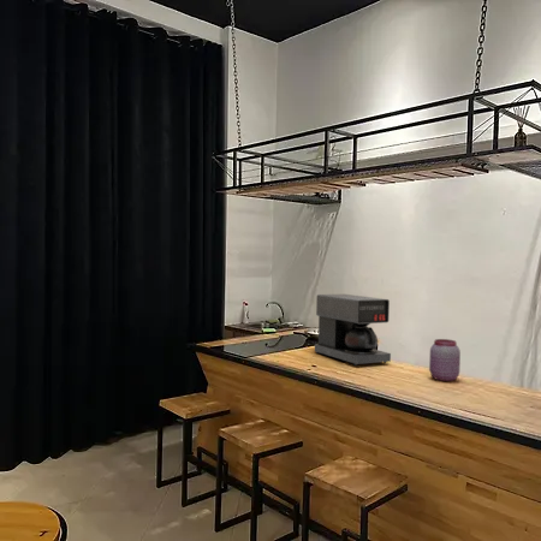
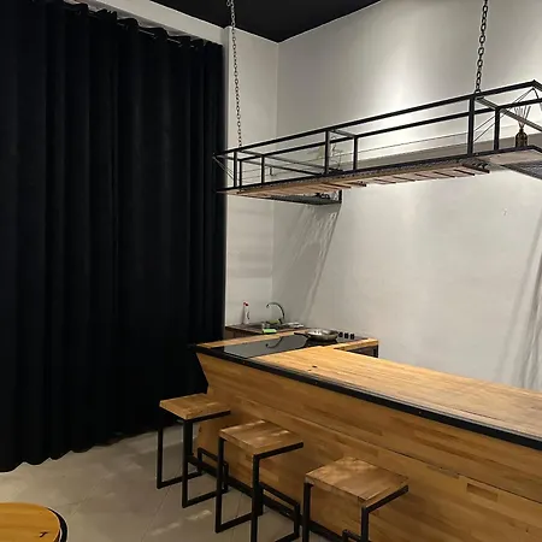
- coffee maker [314,293,392,367]
- jar [428,338,462,382]
